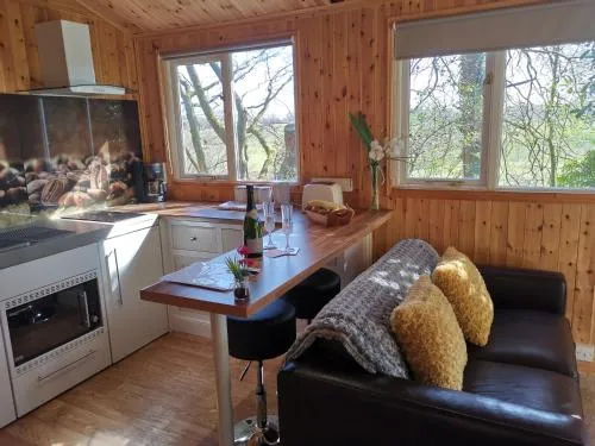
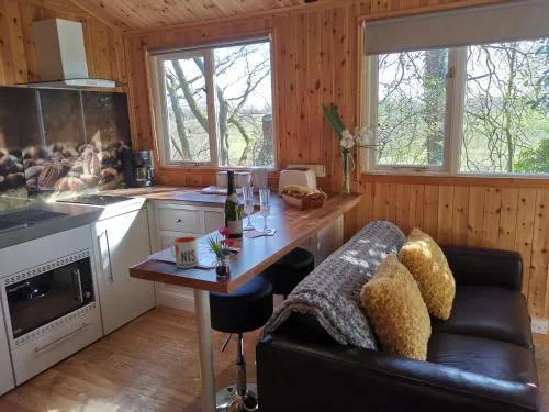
+ mug [170,236,200,269]
